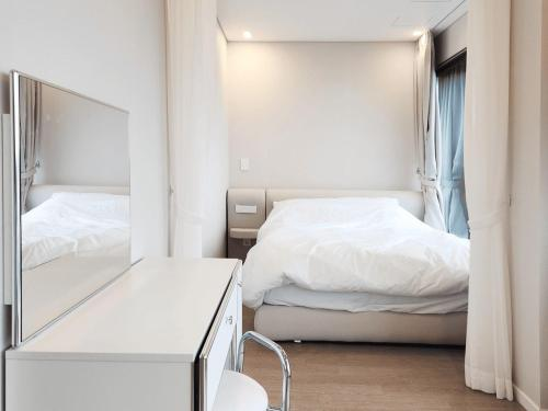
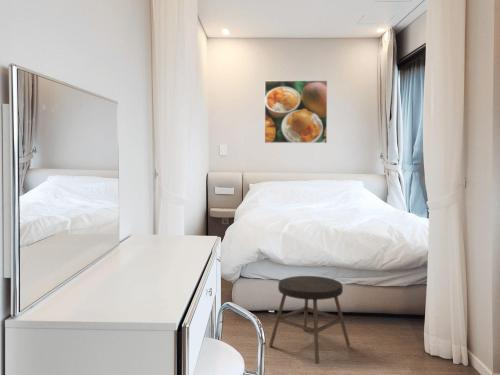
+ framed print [264,79,328,144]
+ stool [268,275,351,365]
